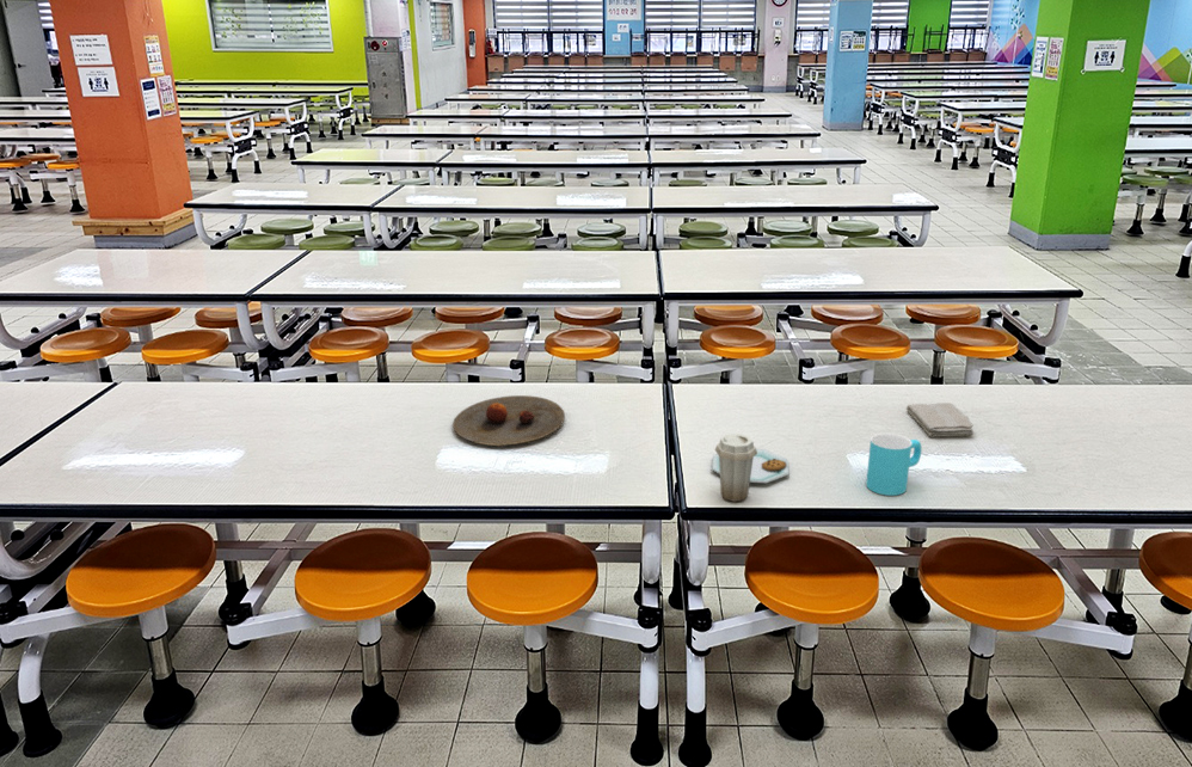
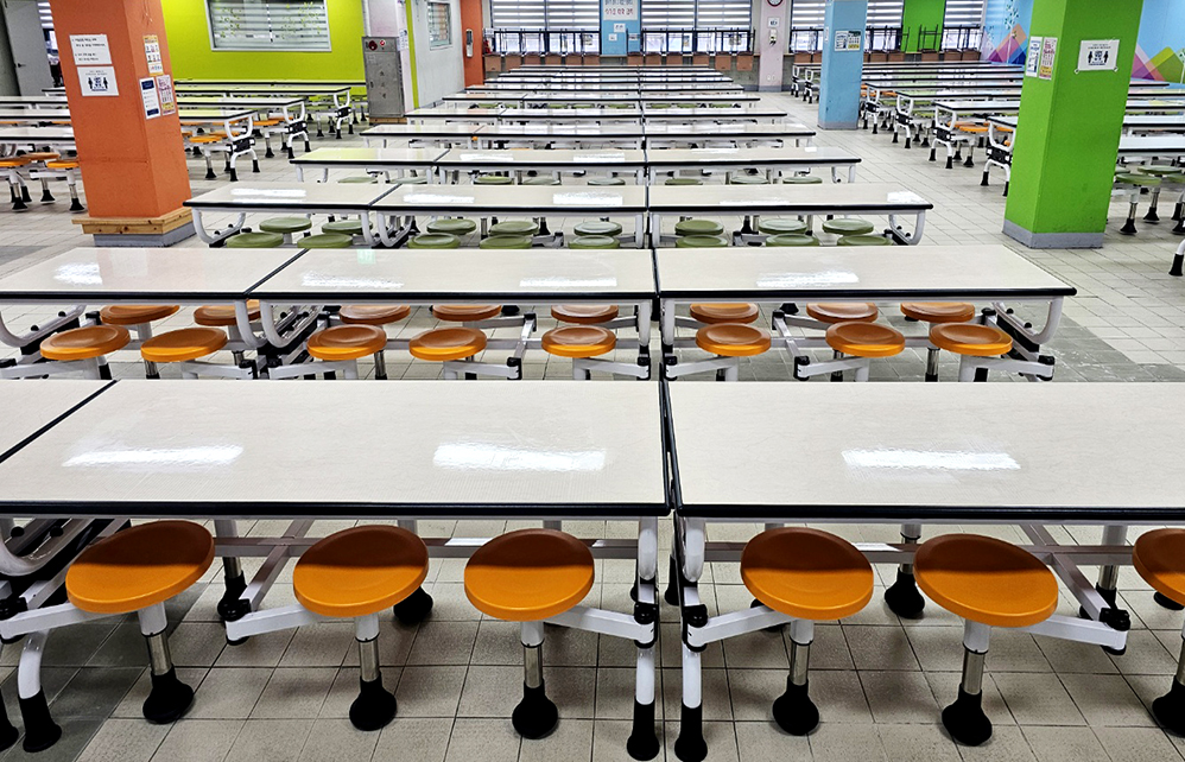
- washcloth [905,401,976,438]
- cup [865,432,922,497]
- plate [711,432,791,503]
- plate [451,394,566,447]
